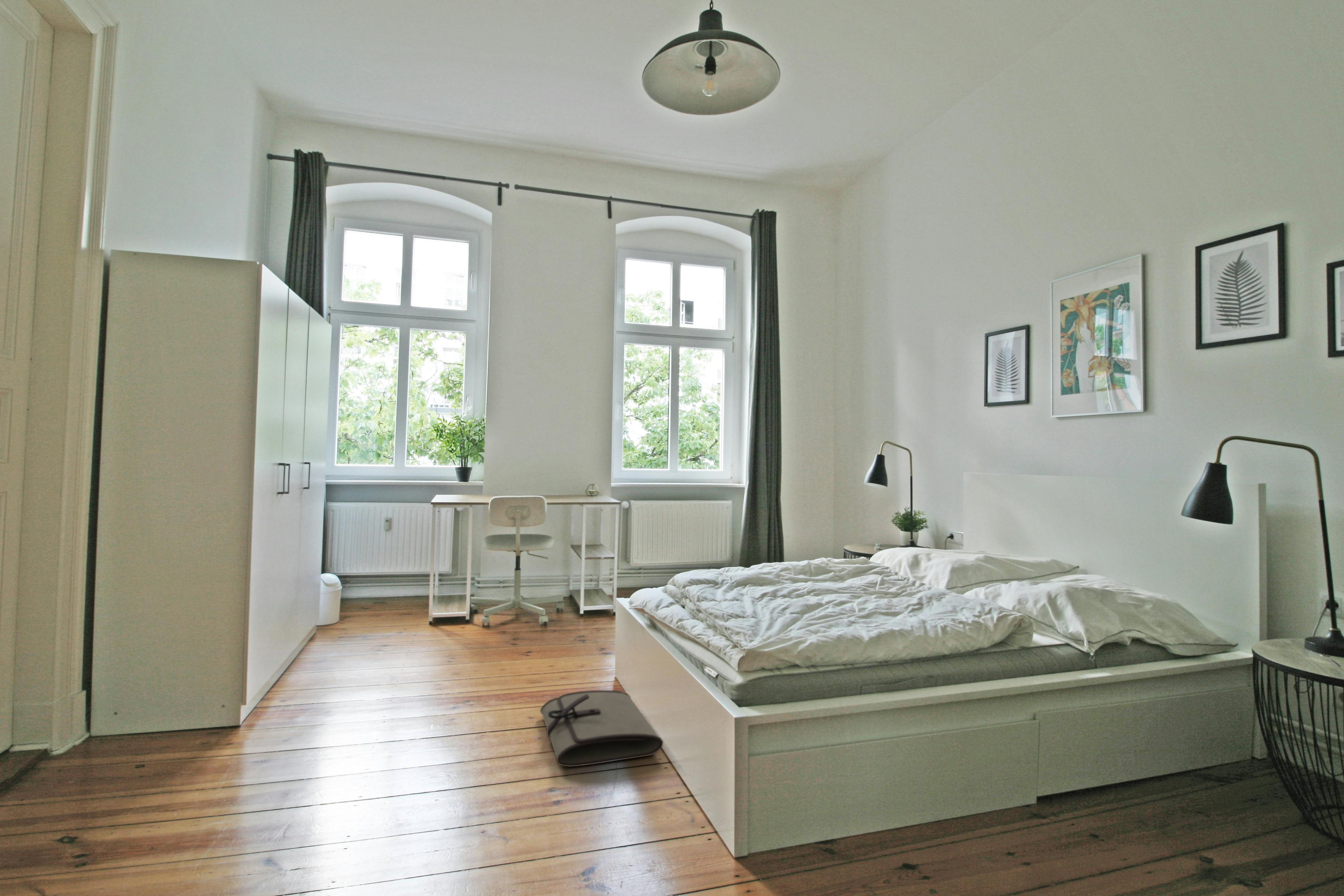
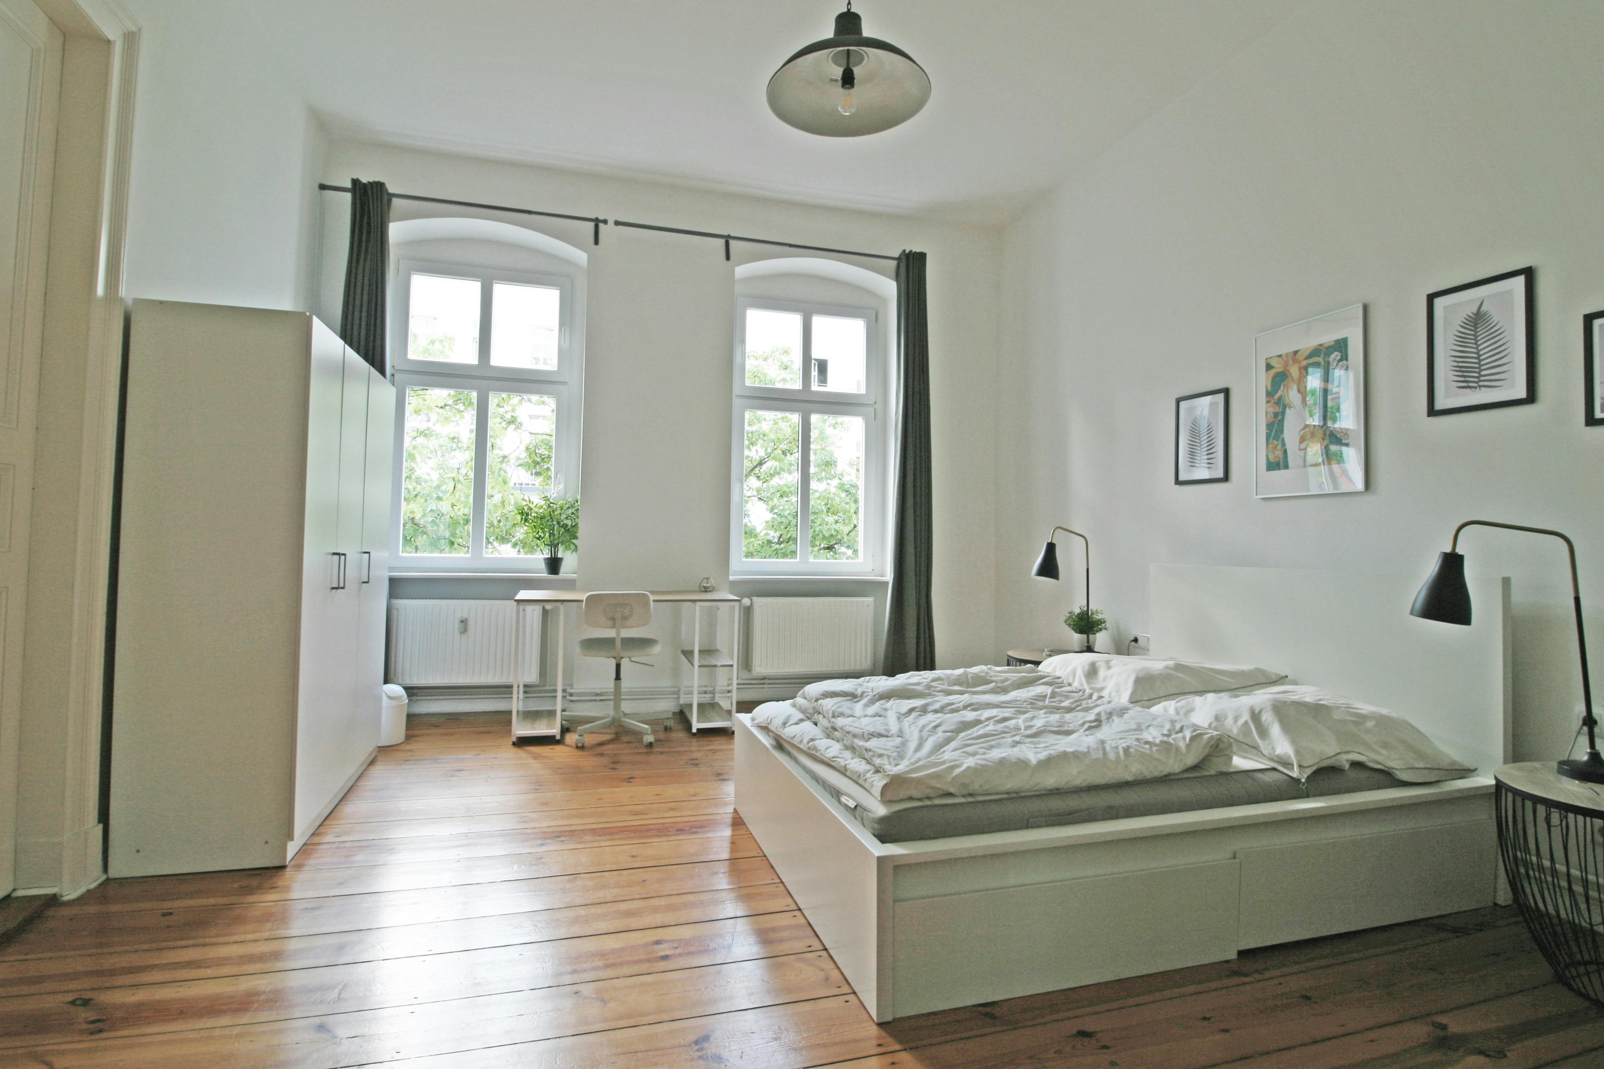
- tool roll [540,690,664,767]
